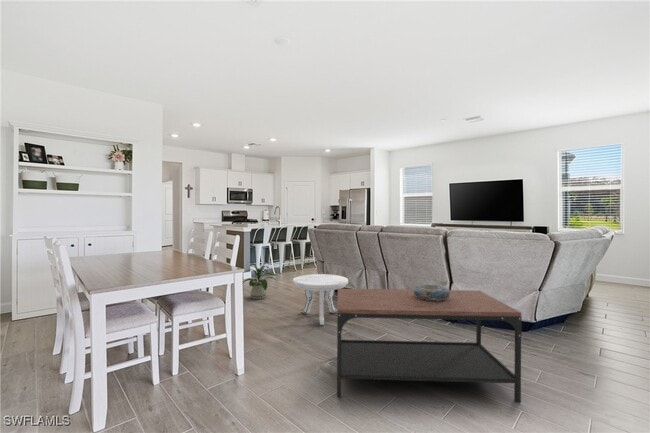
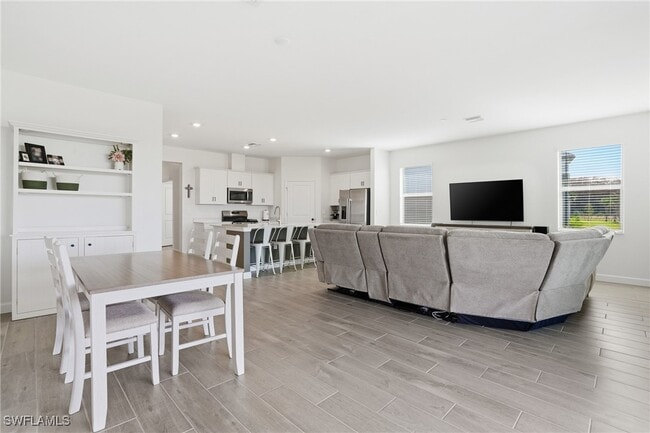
- house plant [242,261,278,300]
- decorative bowl [412,283,450,301]
- side table [292,273,349,326]
- coffee table [336,288,523,403]
